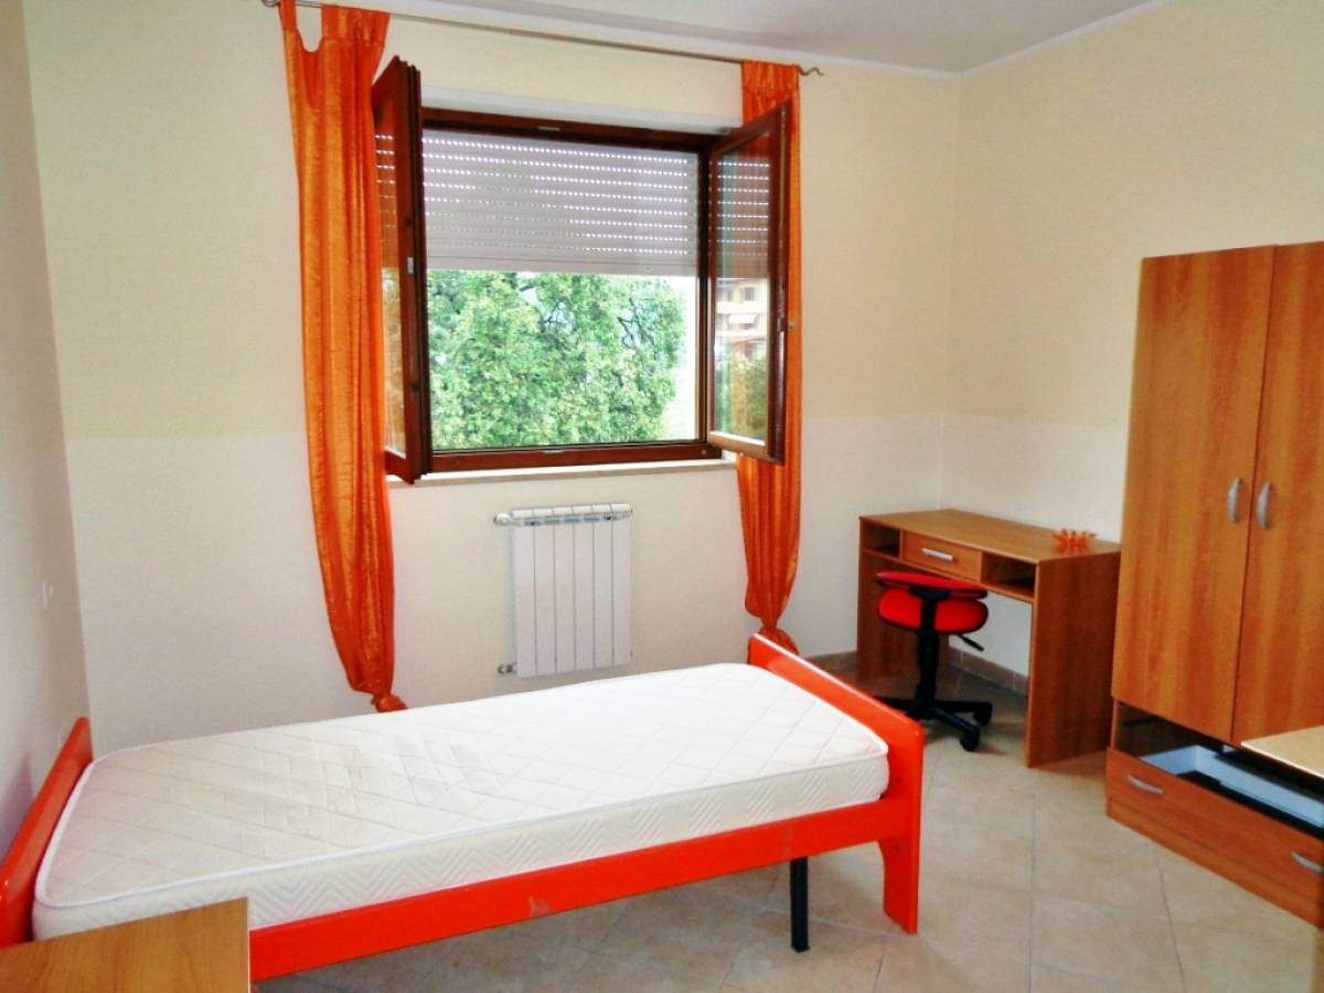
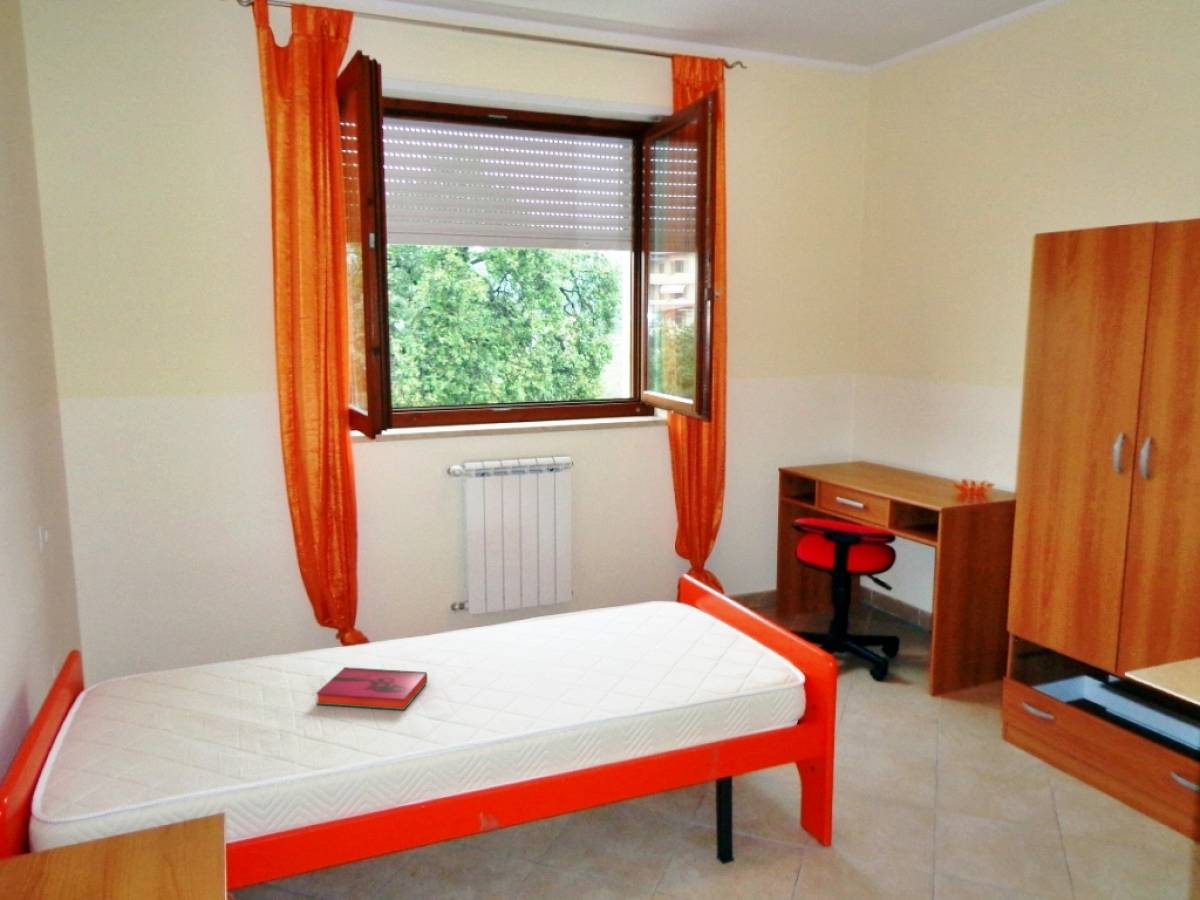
+ hardback book [315,666,428,711]
